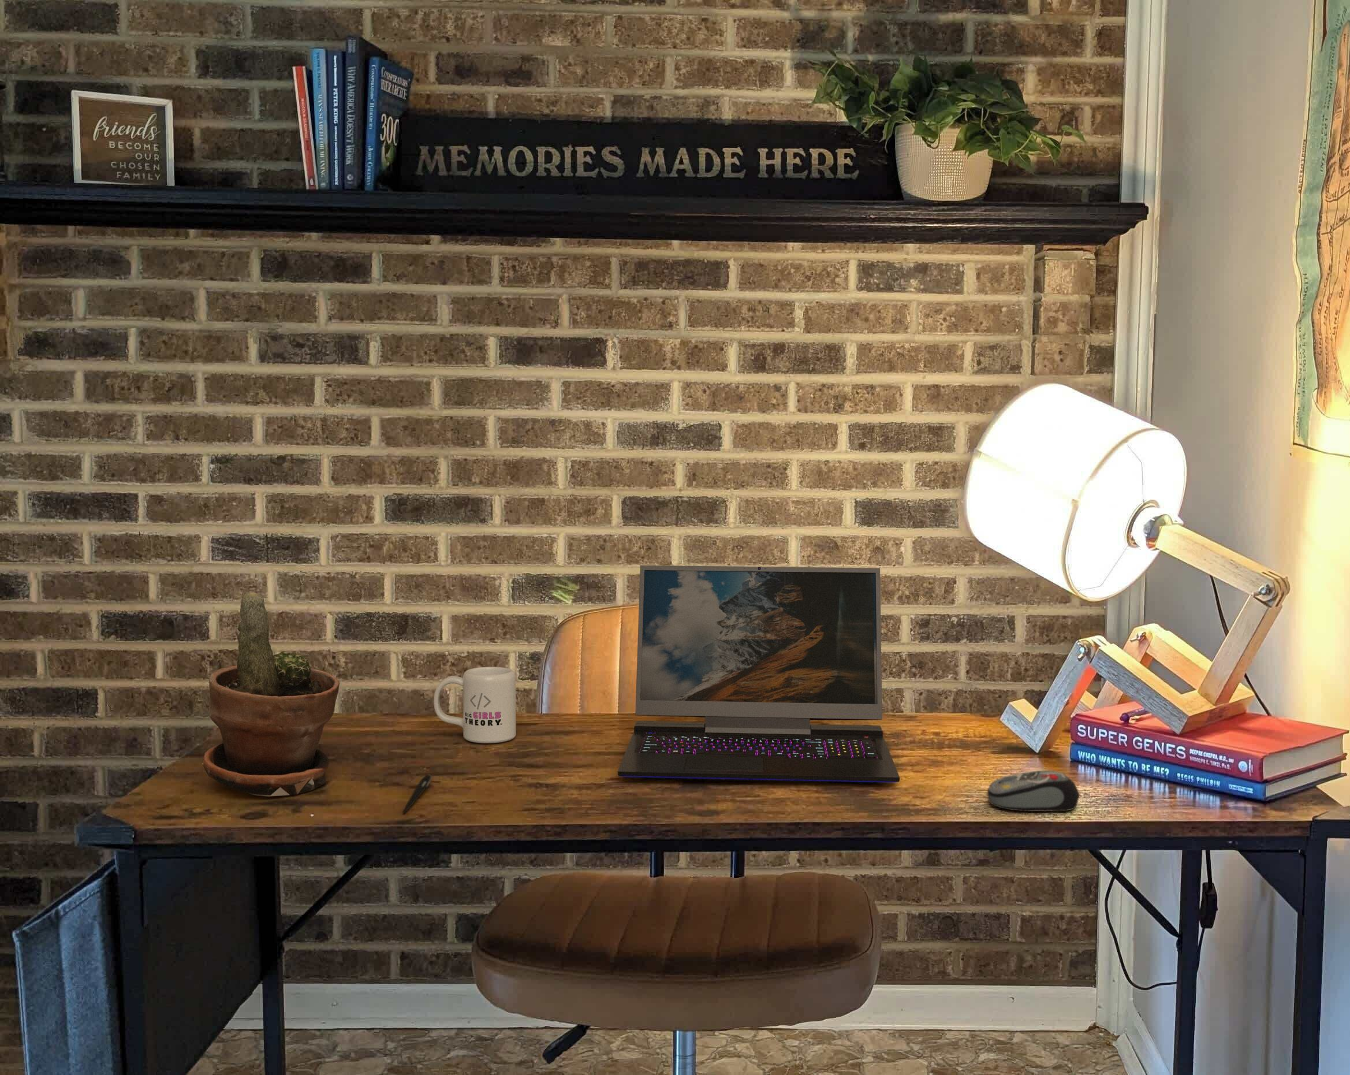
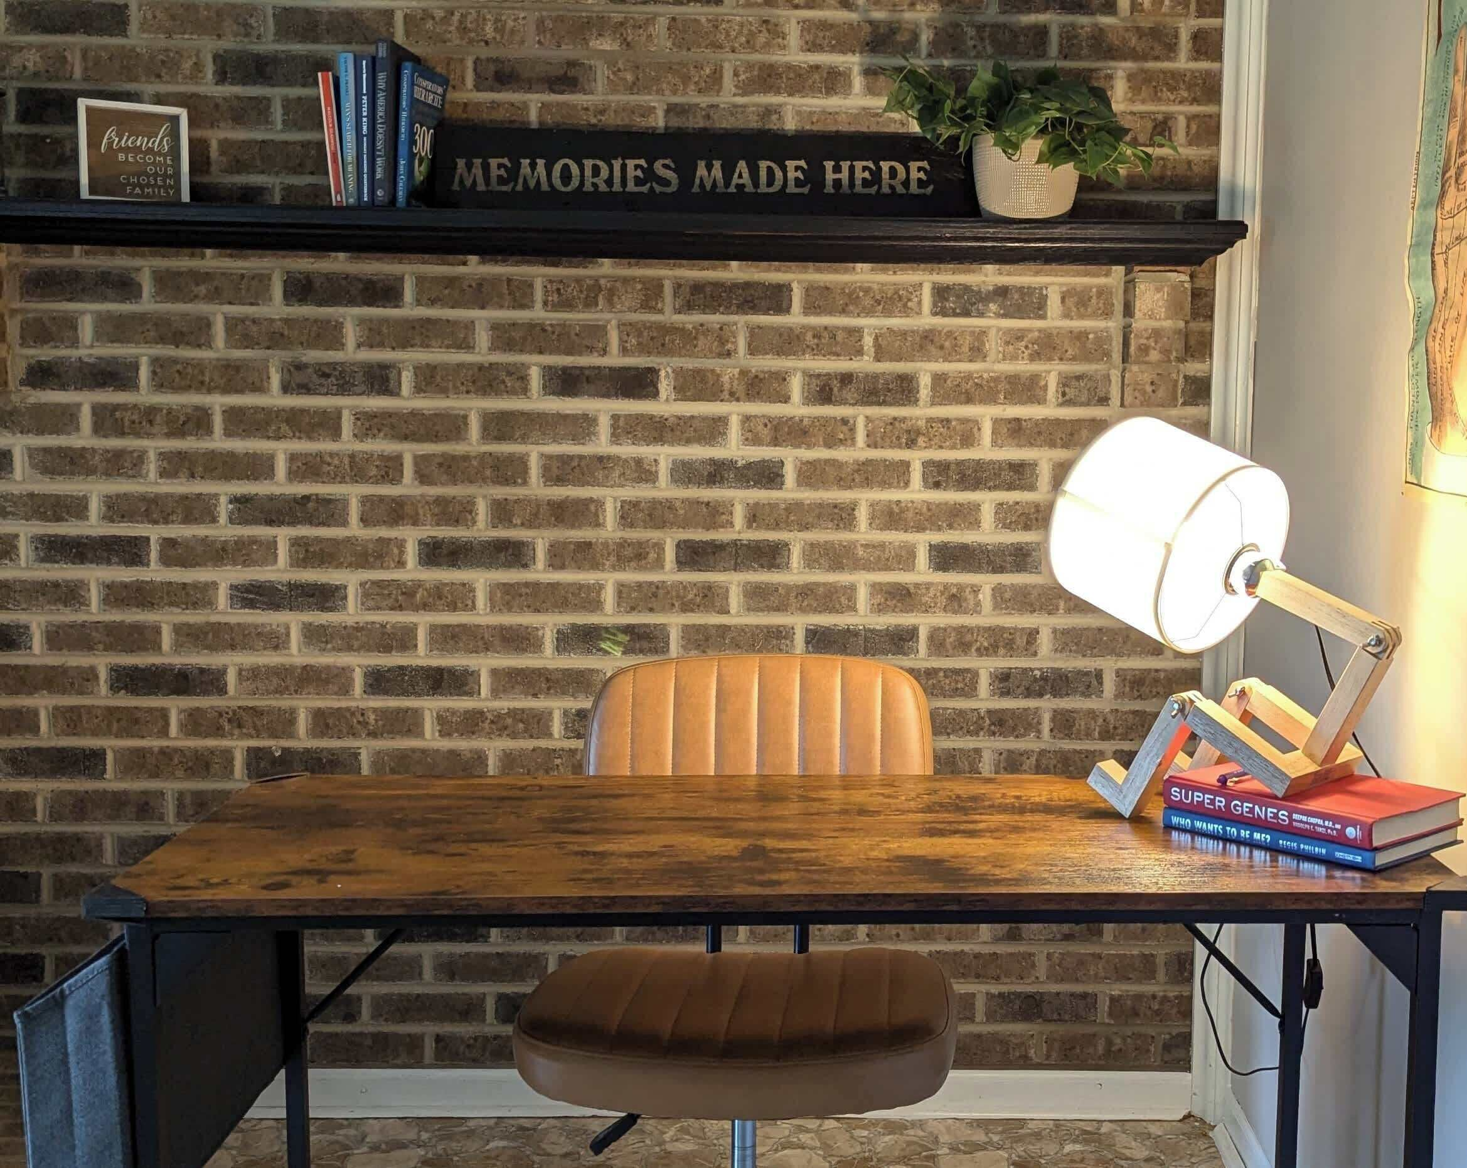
- computer mouse [987,769,1080,812]
- mug [433,667,517,744]
- laptop [617,565,900,785]
- potted plant [202,591,340,796]
- pen [401,773,432,814]
